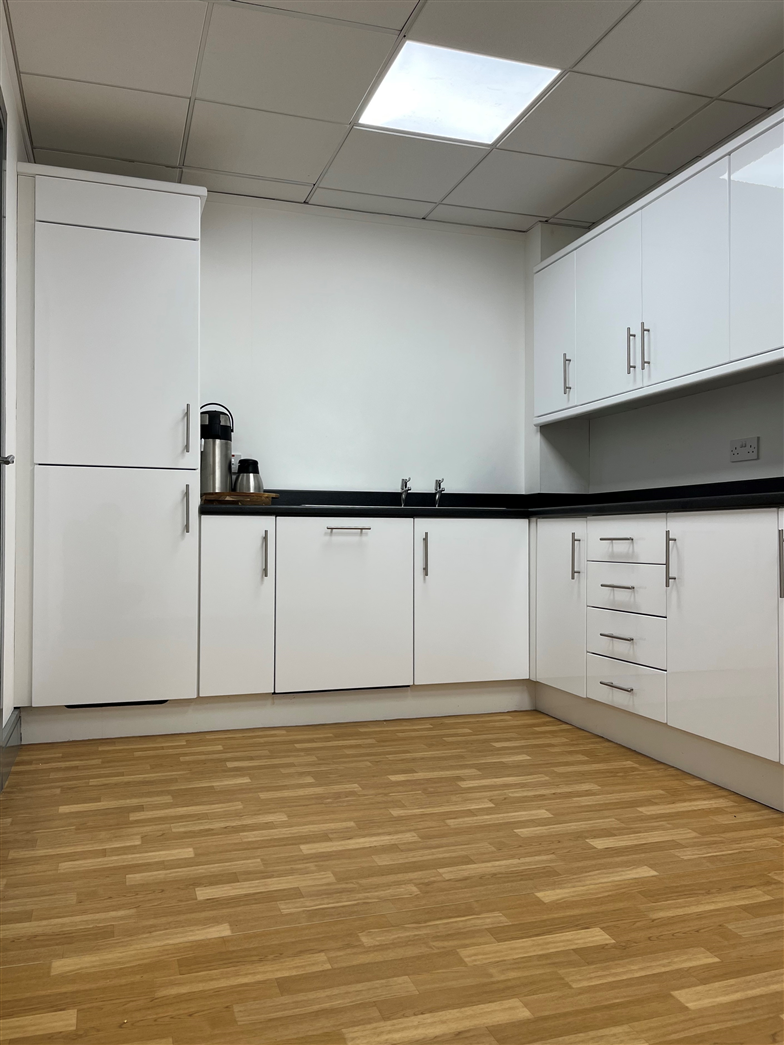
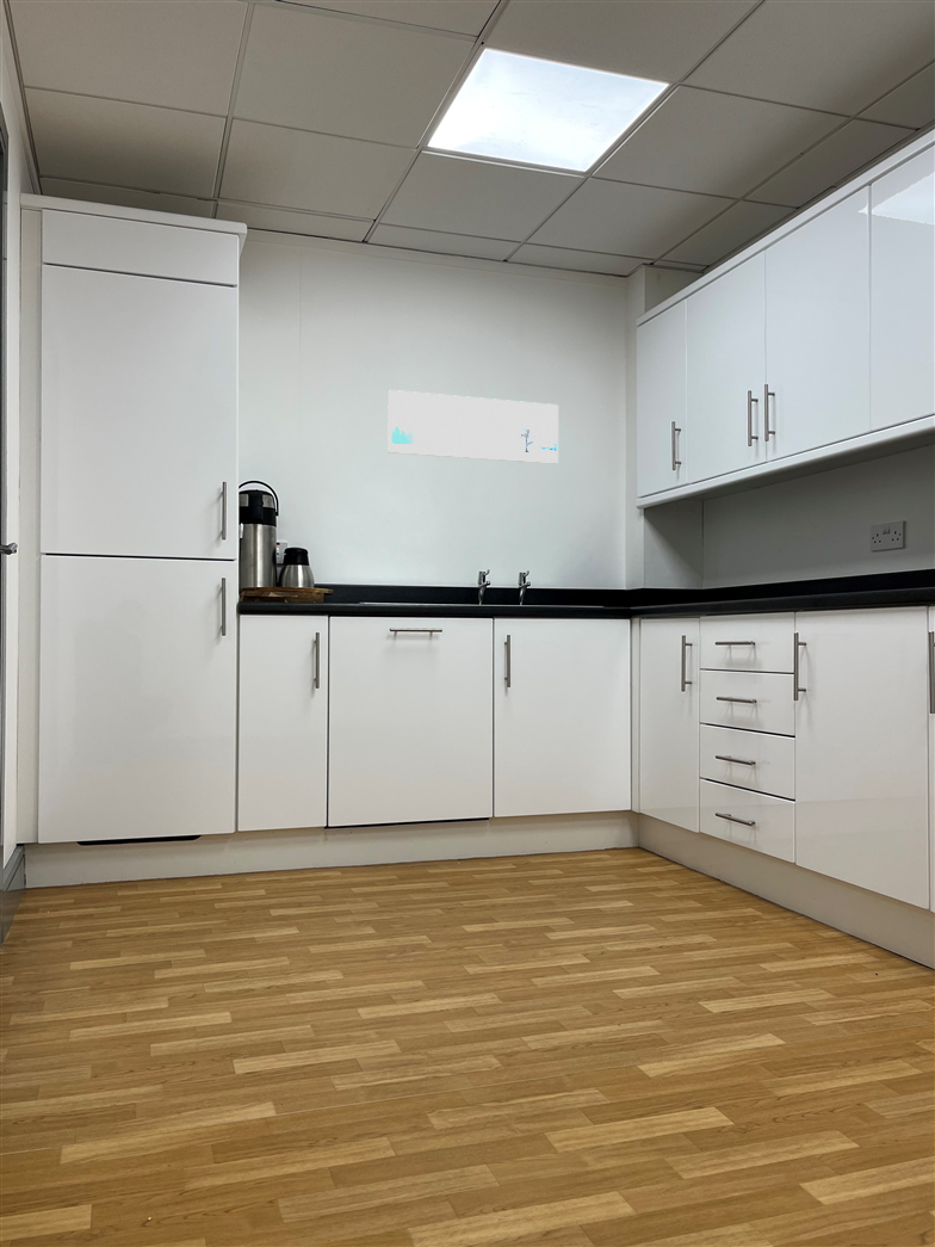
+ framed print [388,389,559,465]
